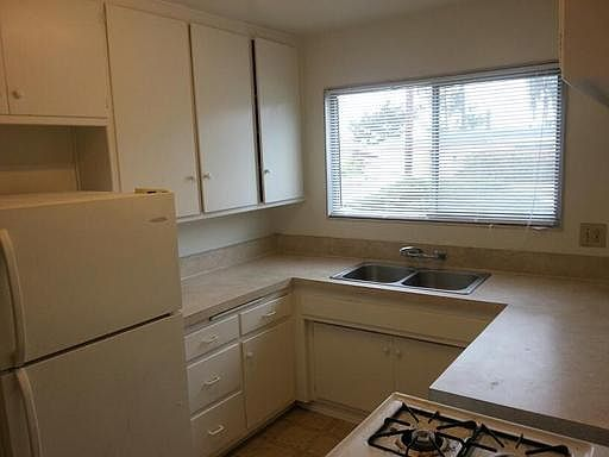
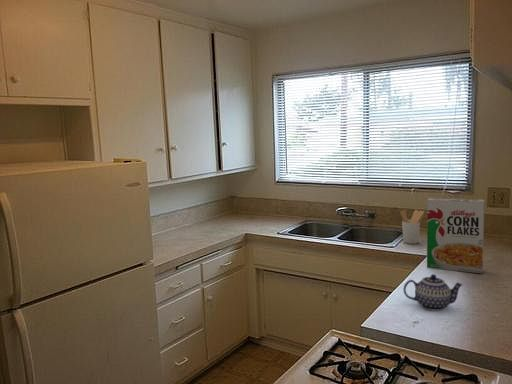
+ utensil holder [400,209,425,245]
+ cereal box [426,197,485,274]
+ teapot [403,273,464,312]
